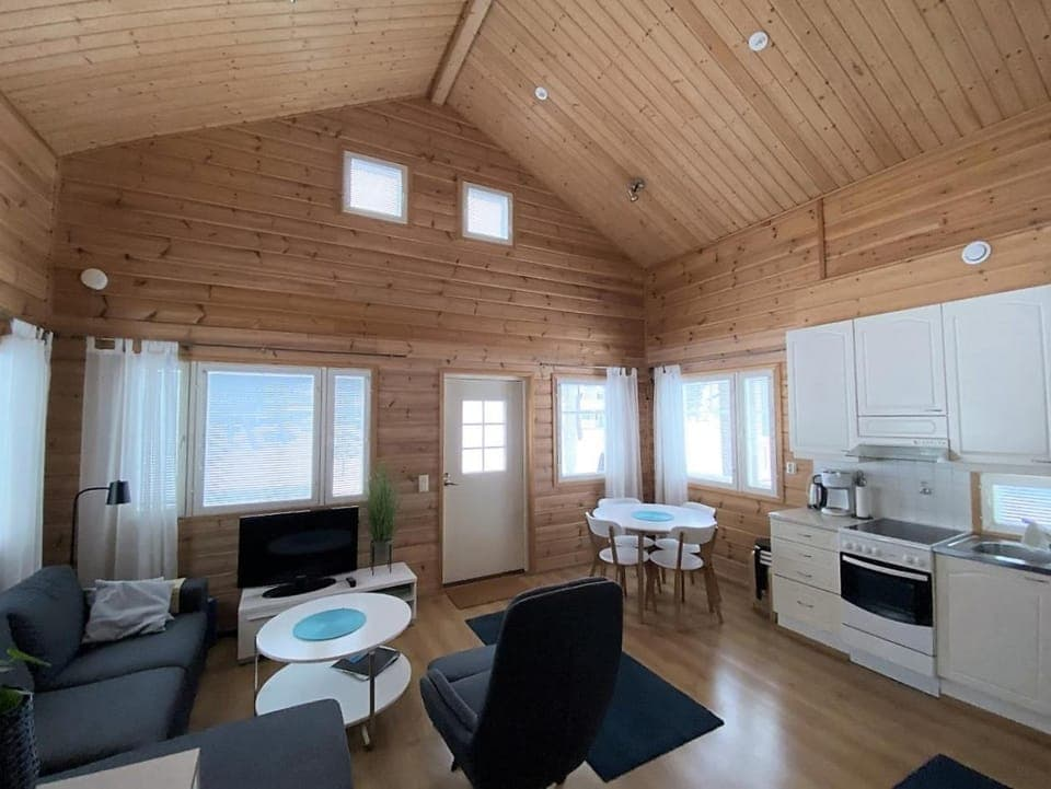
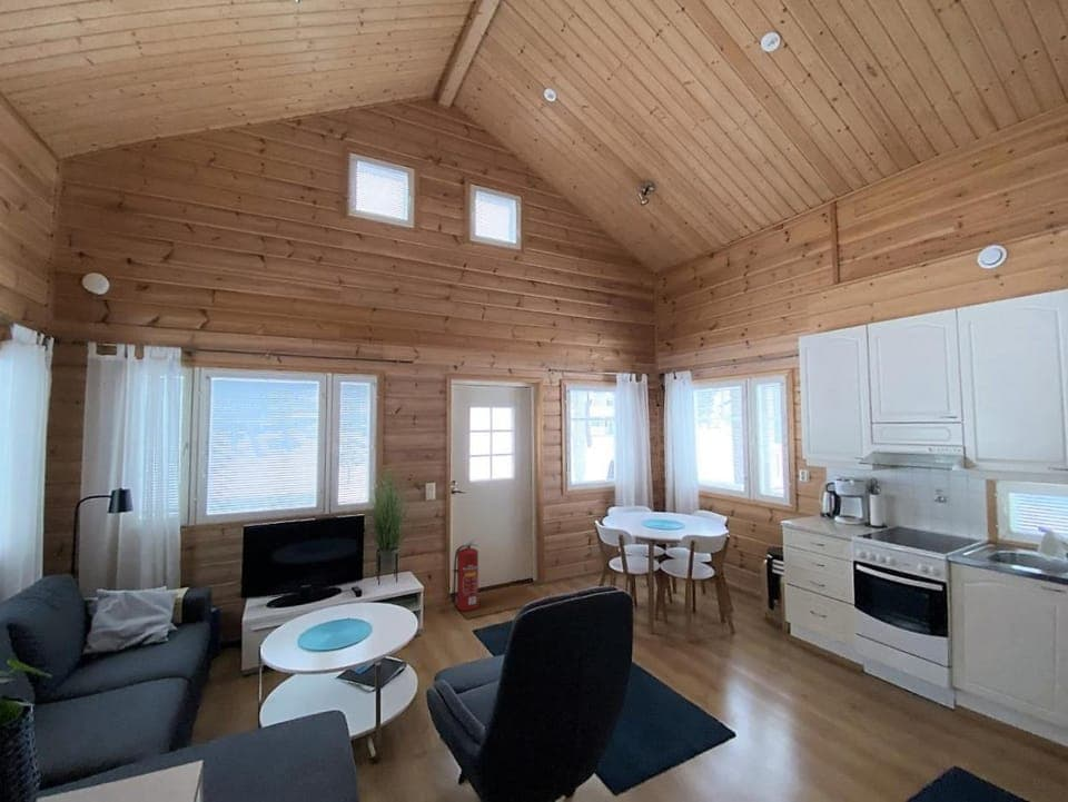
+ fire extinguisher [451,537,481,612]
